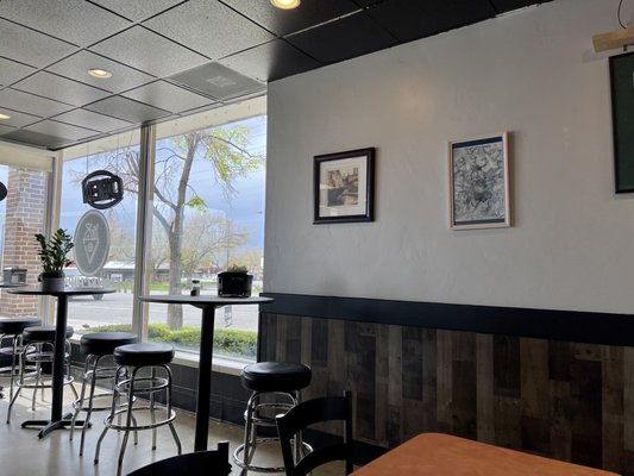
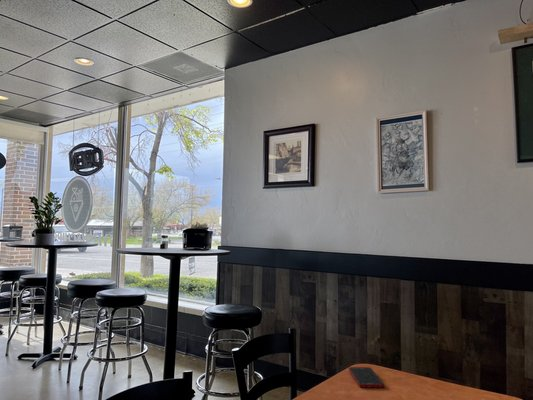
+ cell phone [348,366,385,388]
